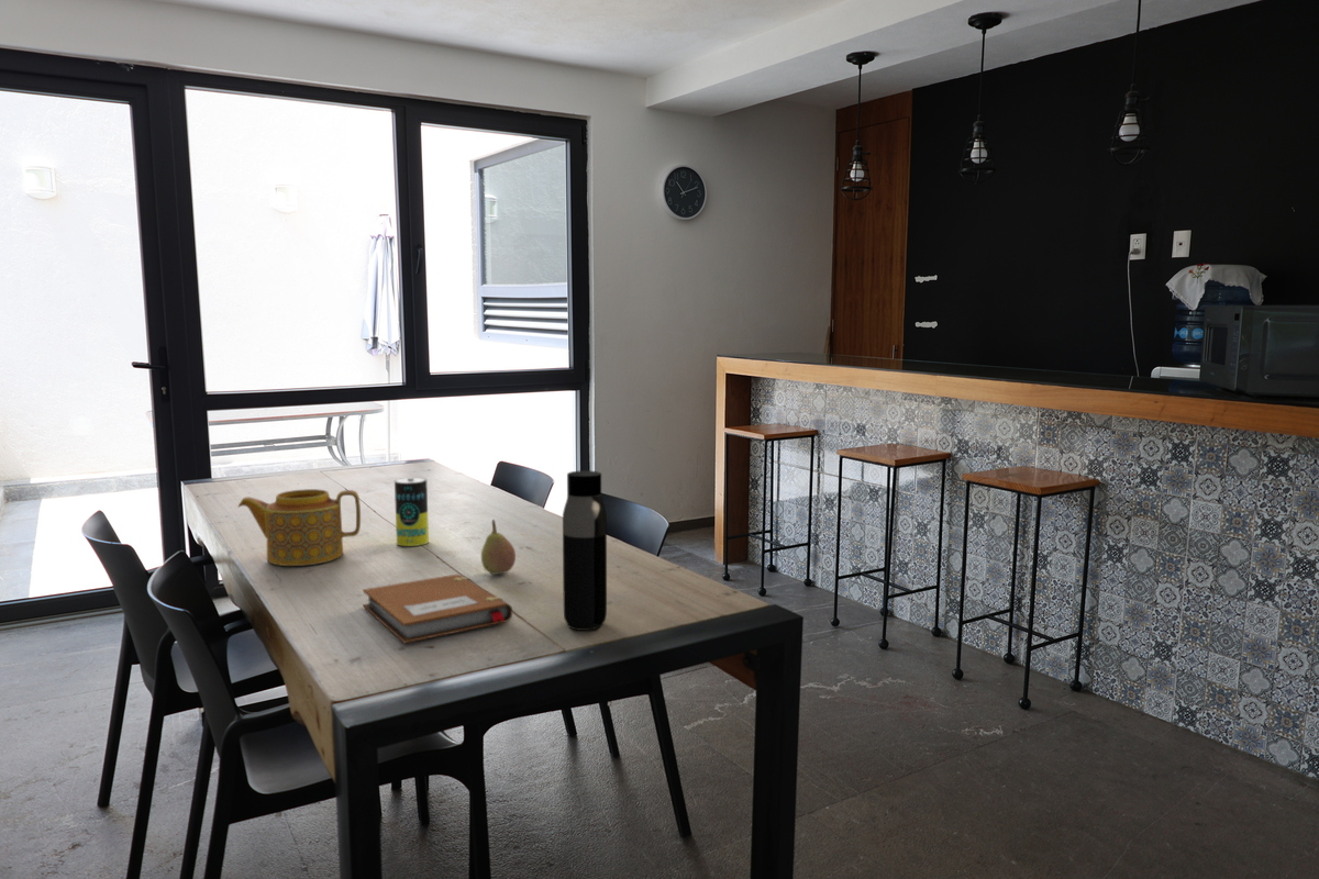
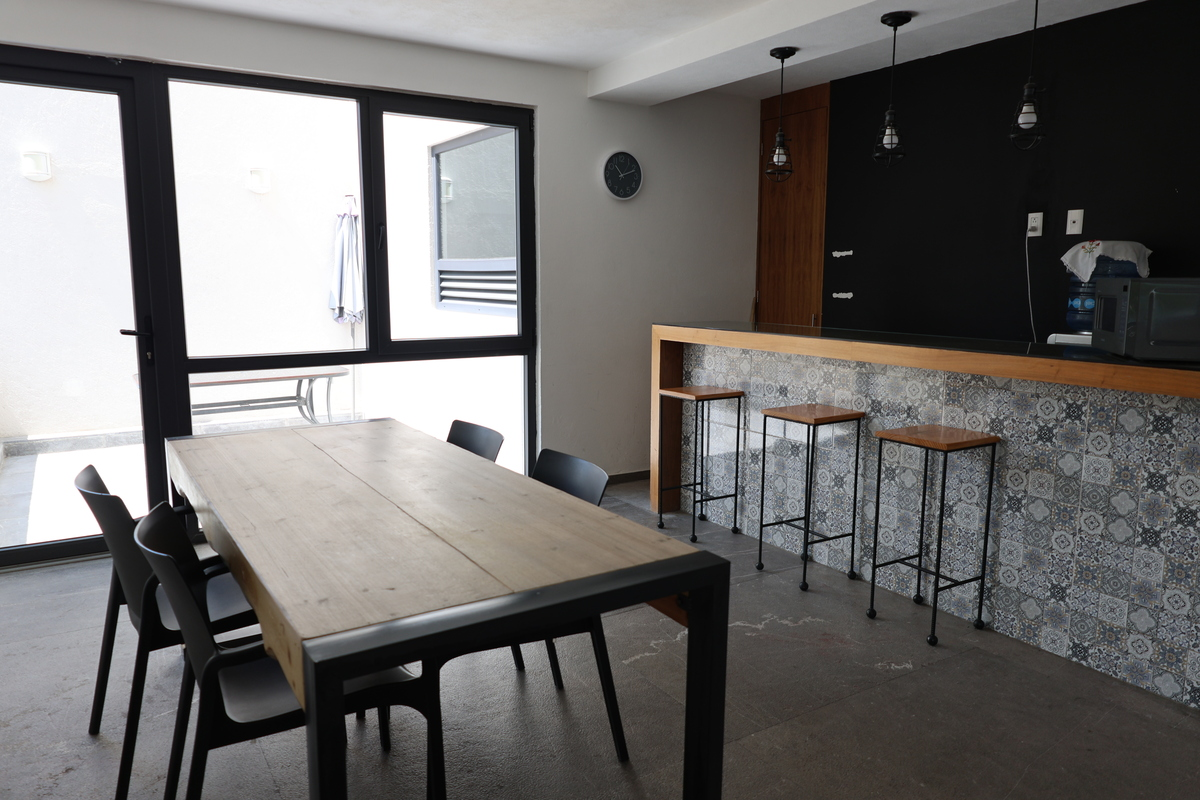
- teapot [236,488,362,567]
- fruit [480,519,517,576]
- water bottle [562,469,608,632]
- notebook [362,574,513,644]
- candle [394,477,430,547]
